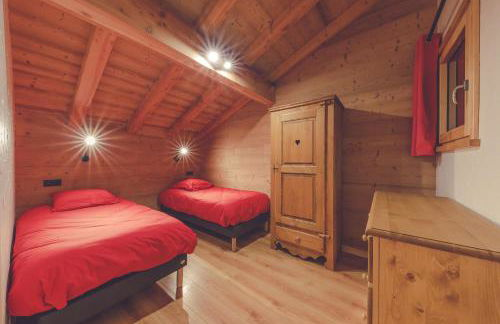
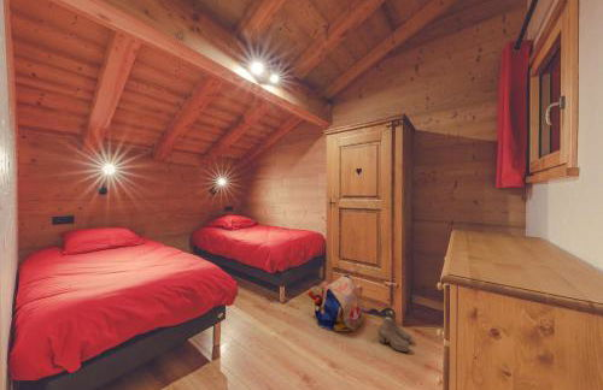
+ backpack [306,274,363,332]
+ boots [377,308,414,353]
